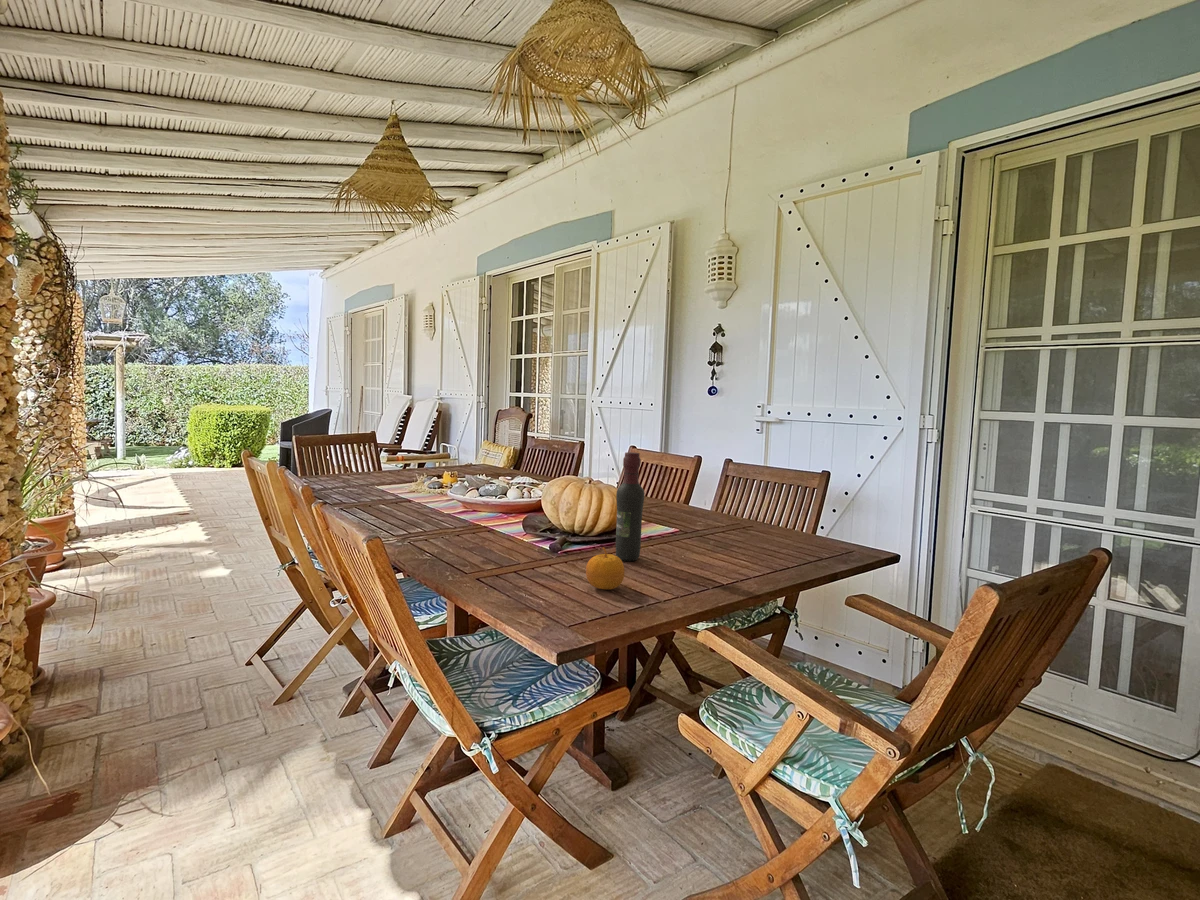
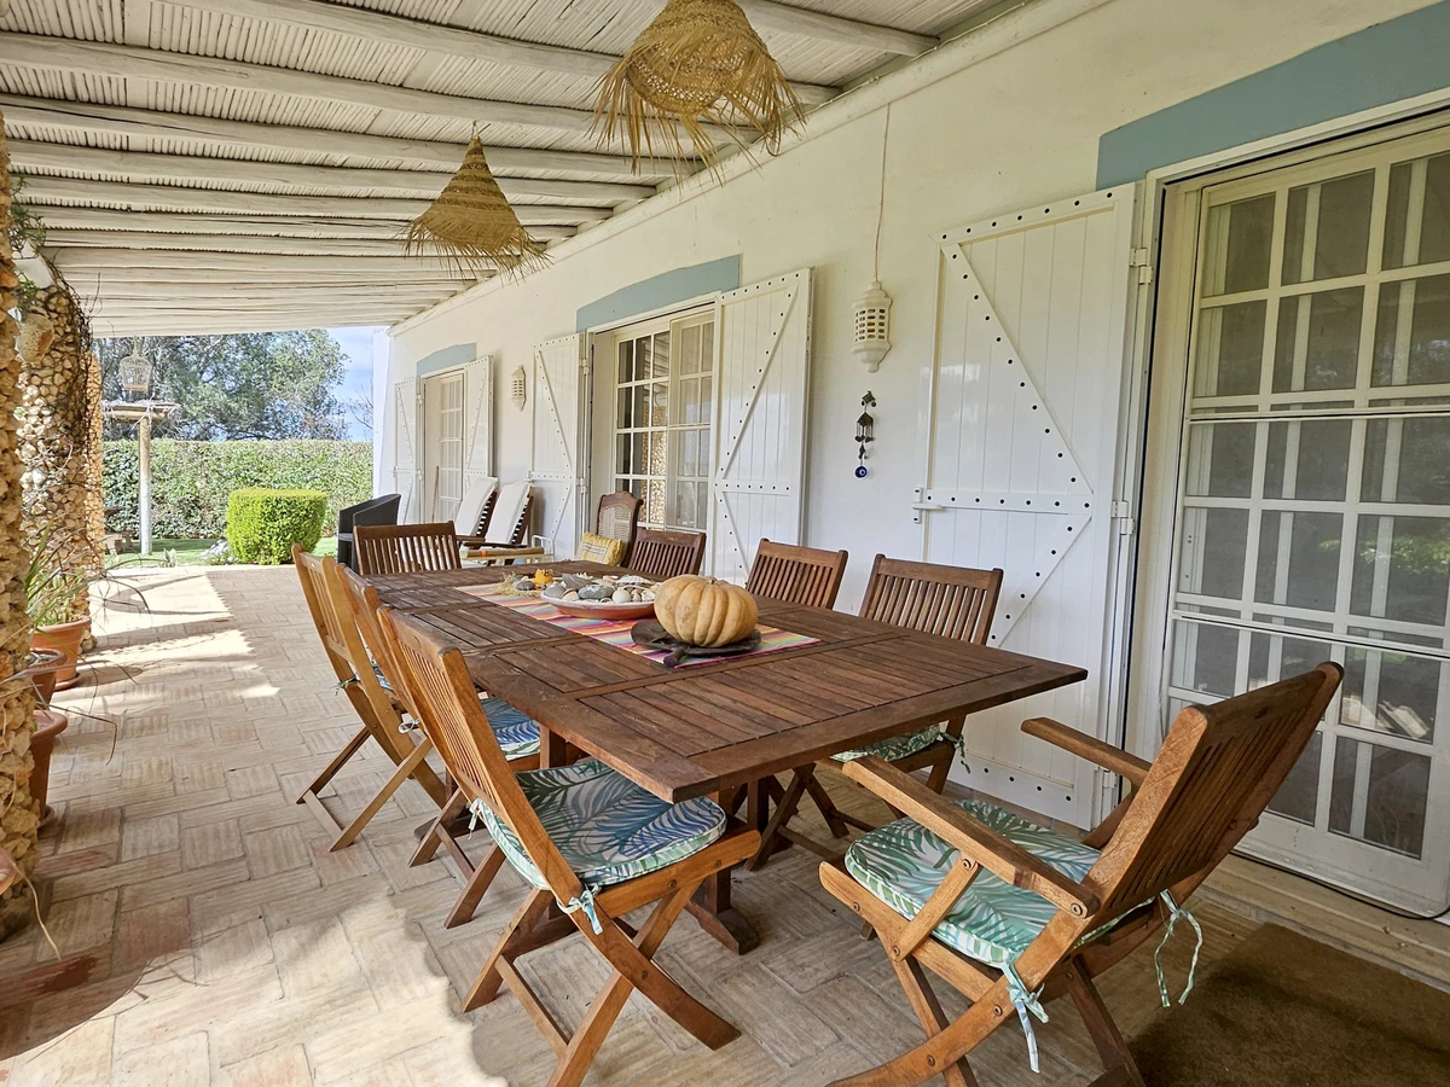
- wine bottle [615,451,645,562]
- fruit [585,546,626,590]
